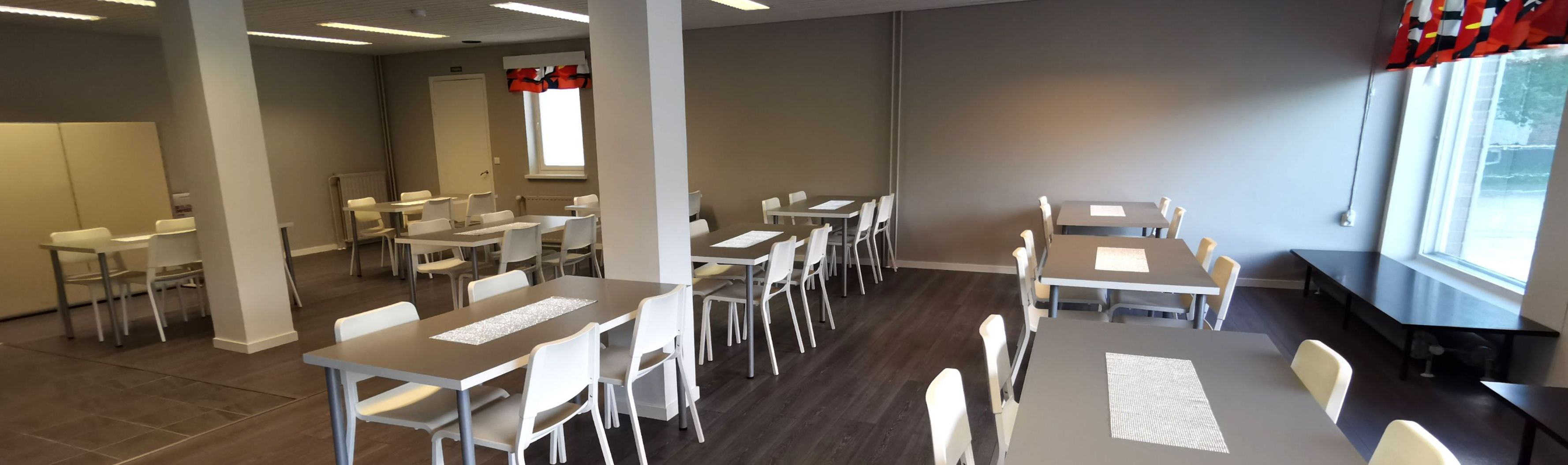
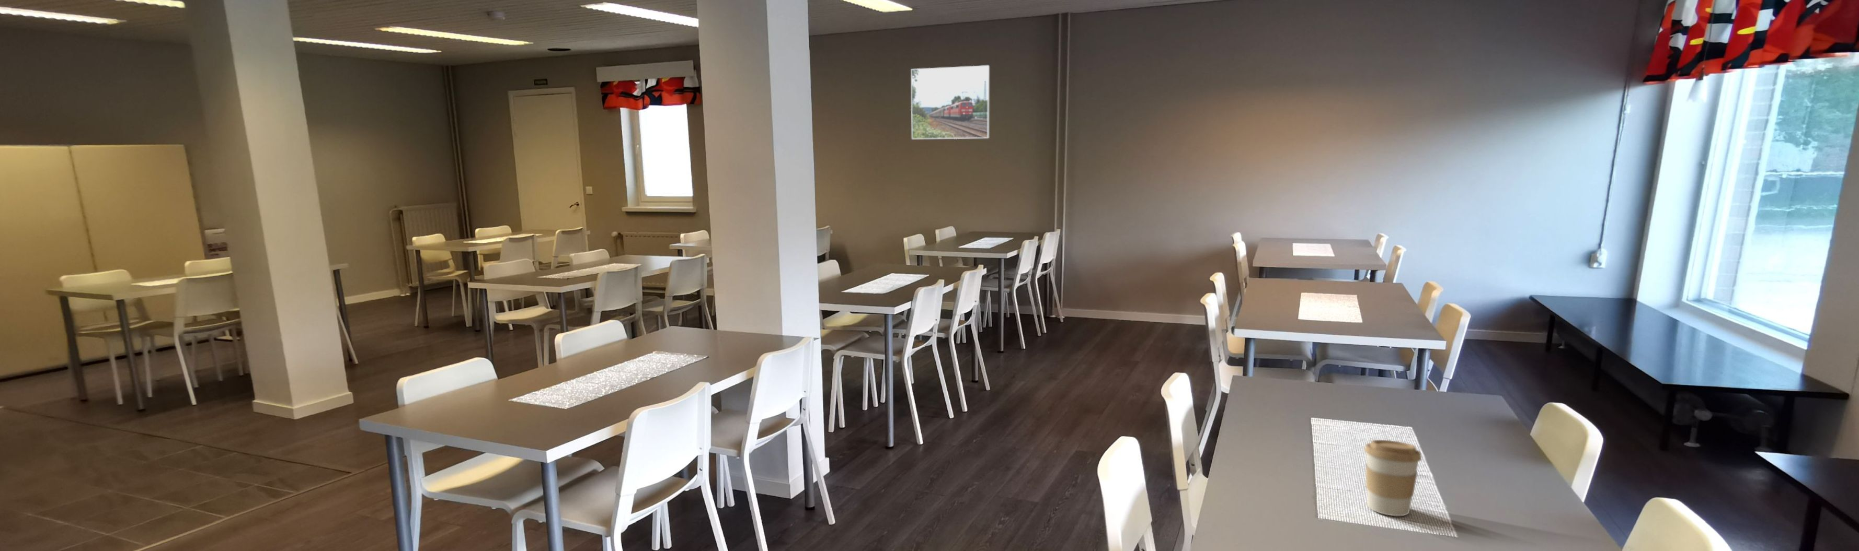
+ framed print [911,65,990,140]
+ coffee cup [1363,440,1422,517]
